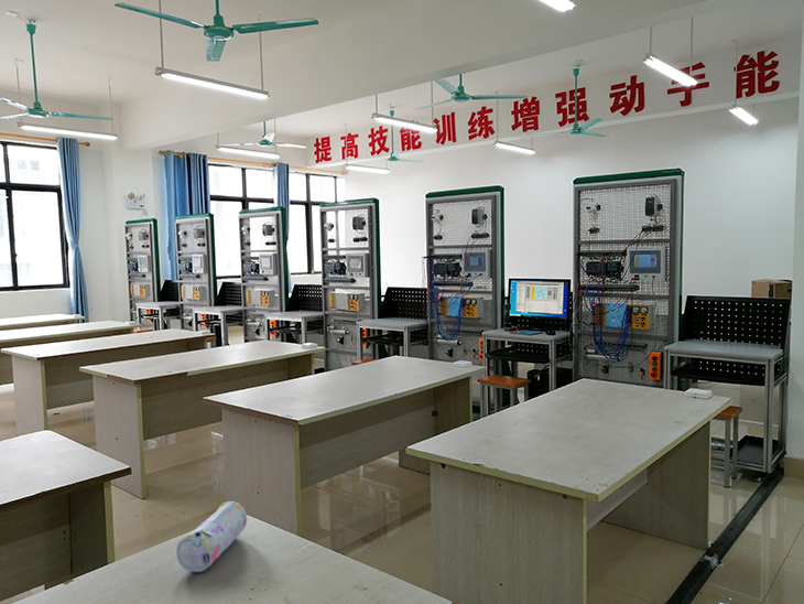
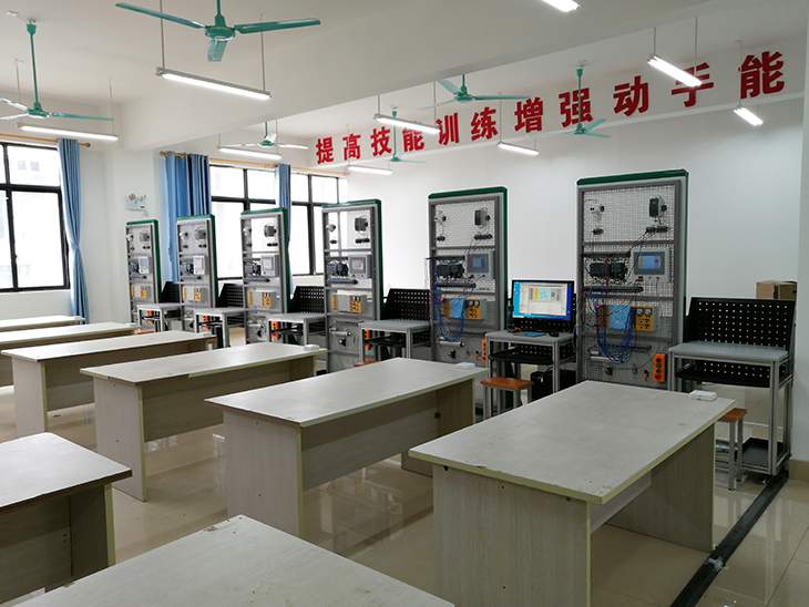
- pencil case [175,500,248,573]
